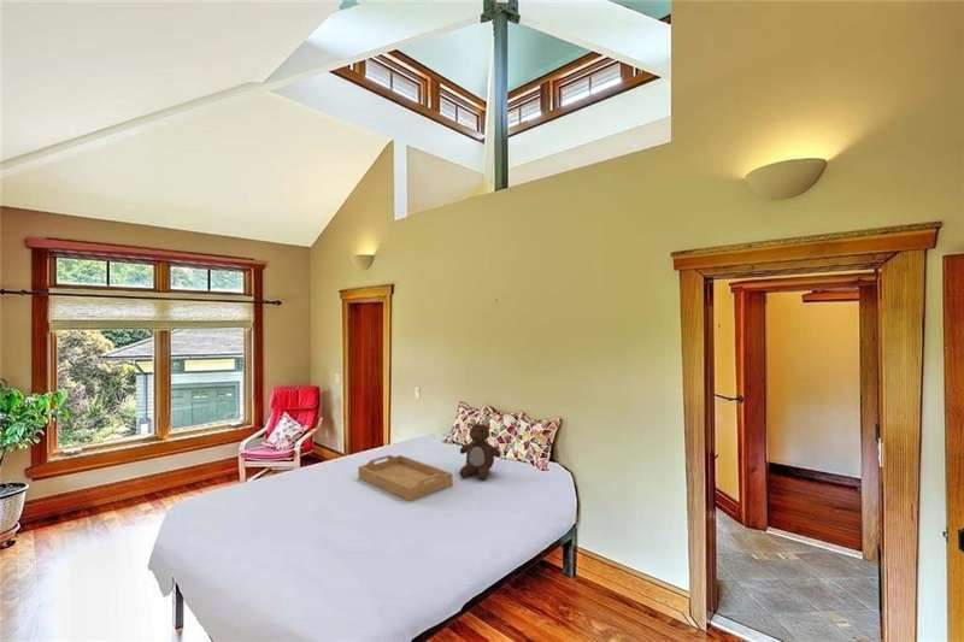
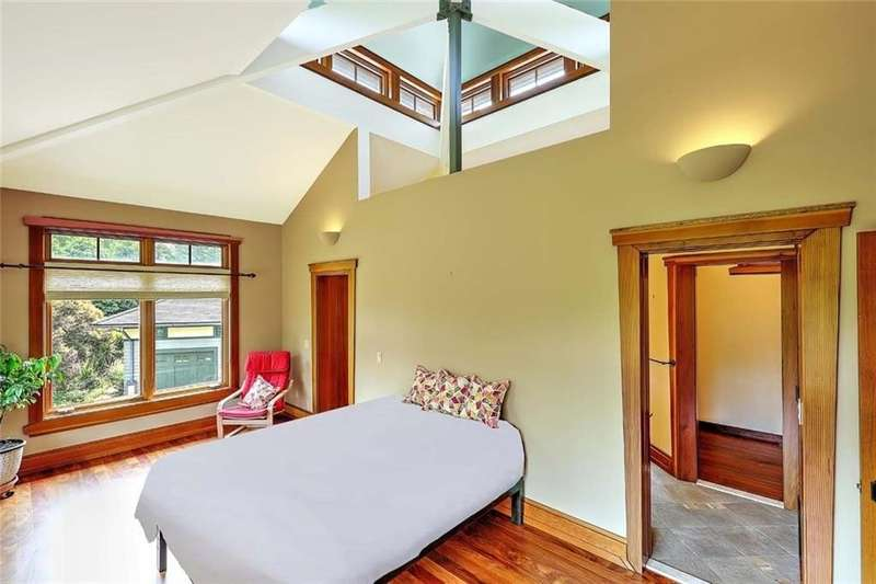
- serving tray [357,454,454,502]
- teddy bear [458,418,502,481]
